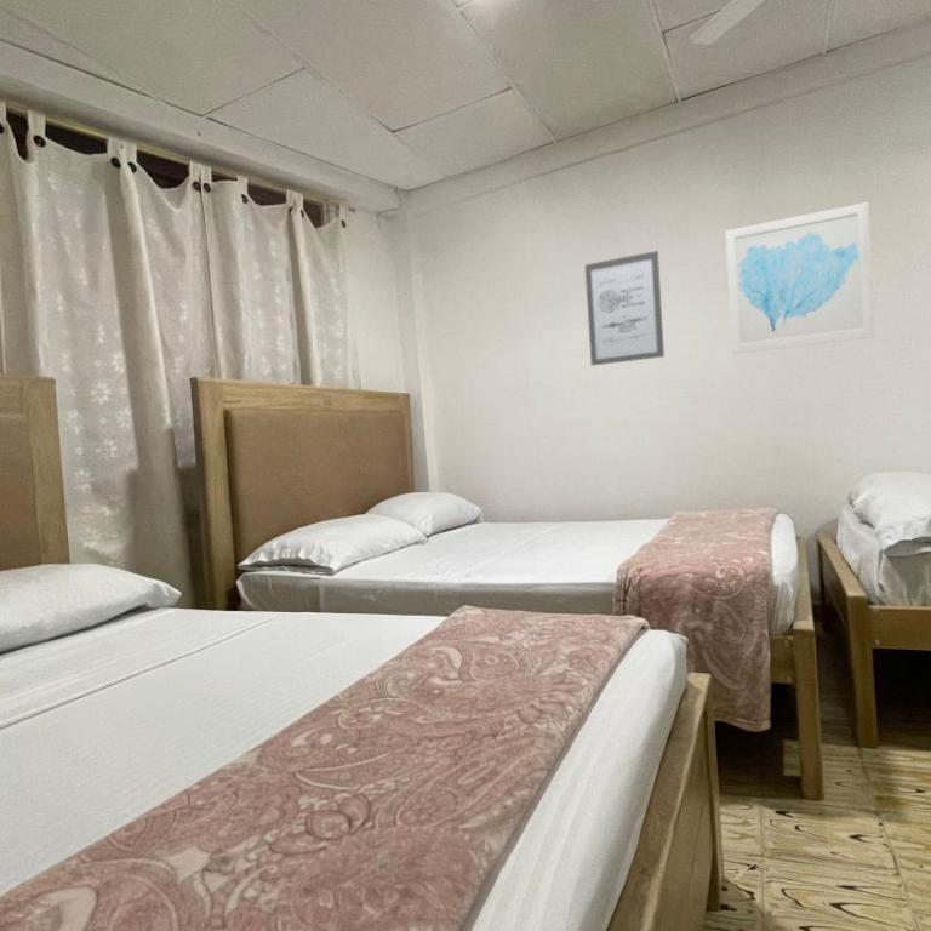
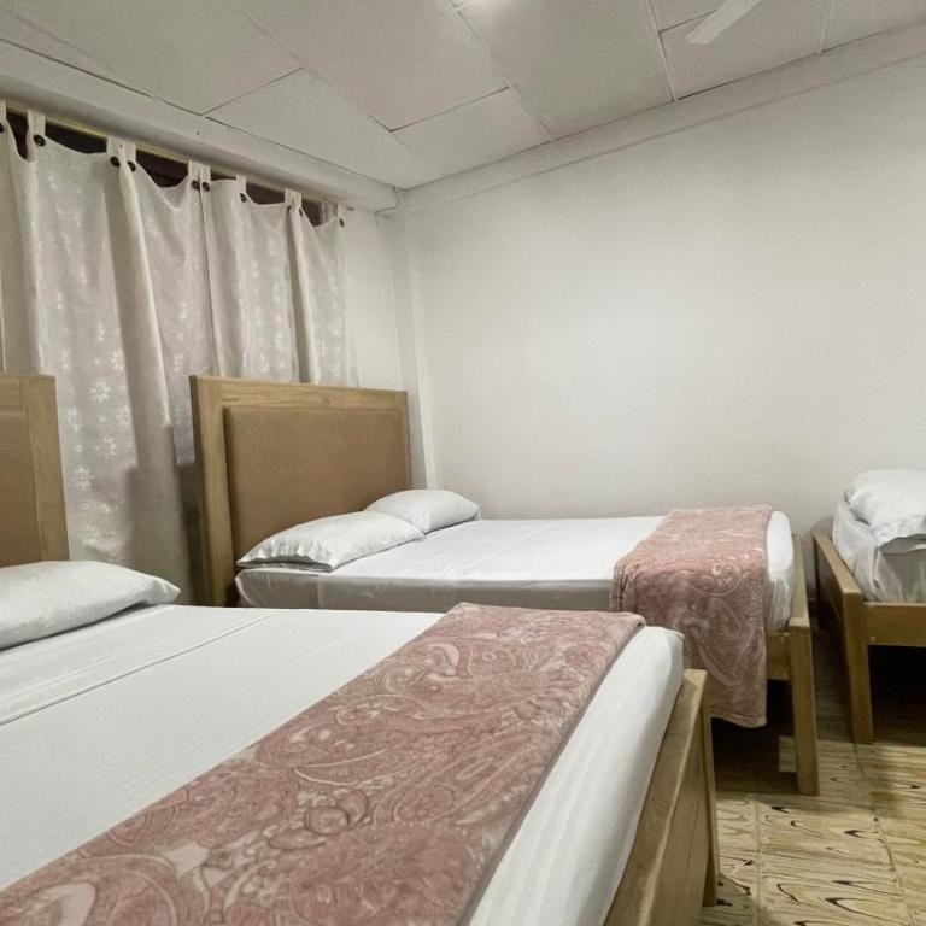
- wall art [584,250,666,367]
- wall art [724,201,876,355]
